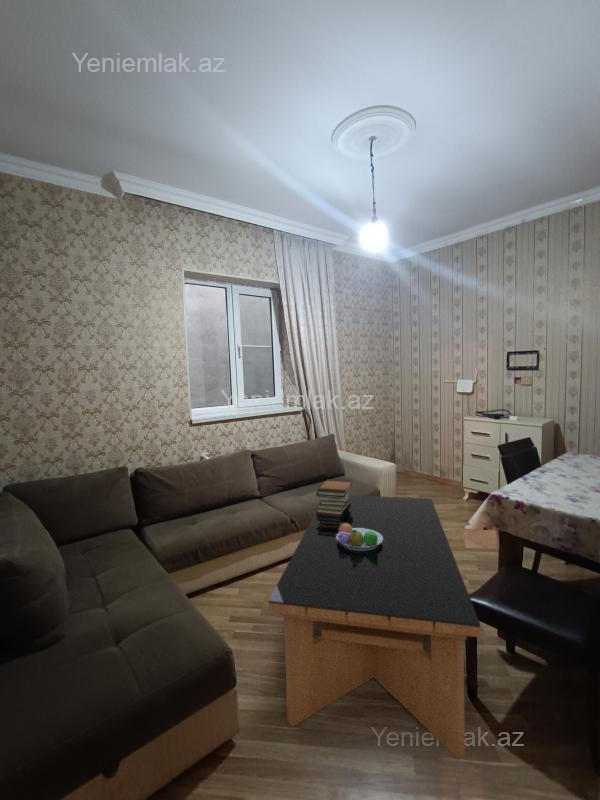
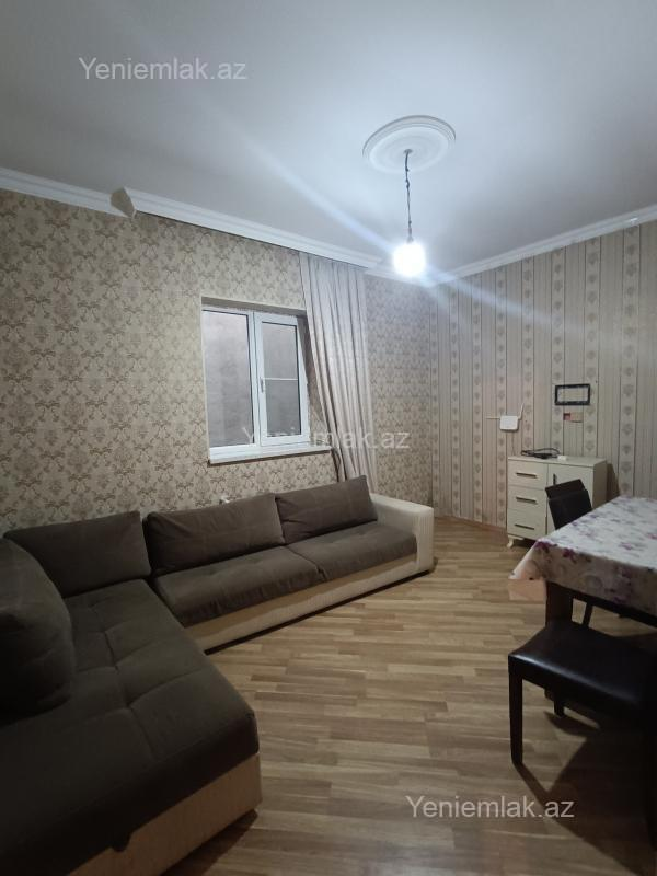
- book stack [315,478,353,515]
- coffee table [268,494,481,761]
- fruit bowl [336,523,383,550]
